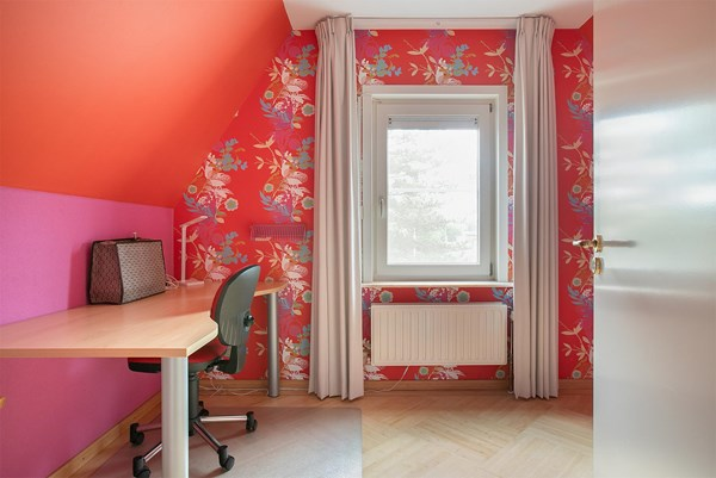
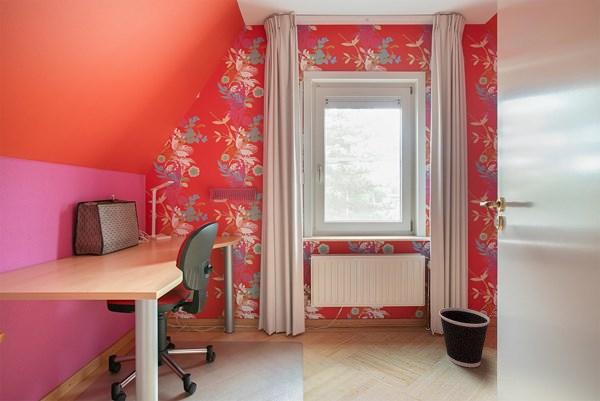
+ wastebasket [438,307,491,368]
